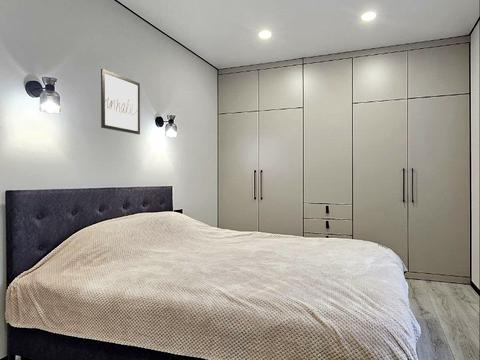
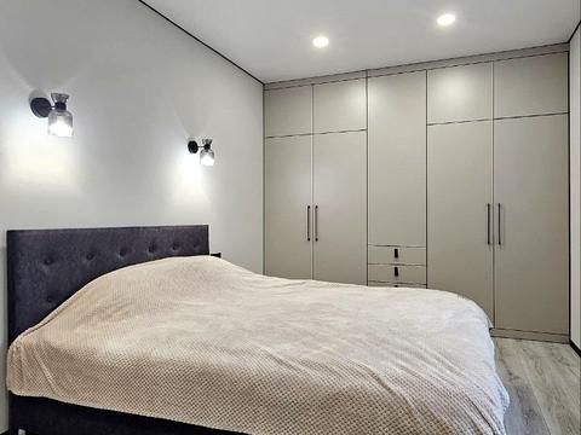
- wall art [100,68,141,135]
